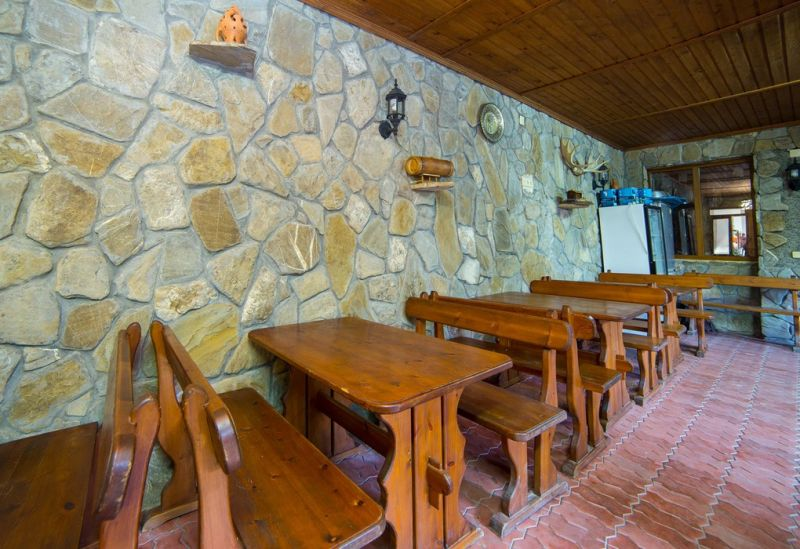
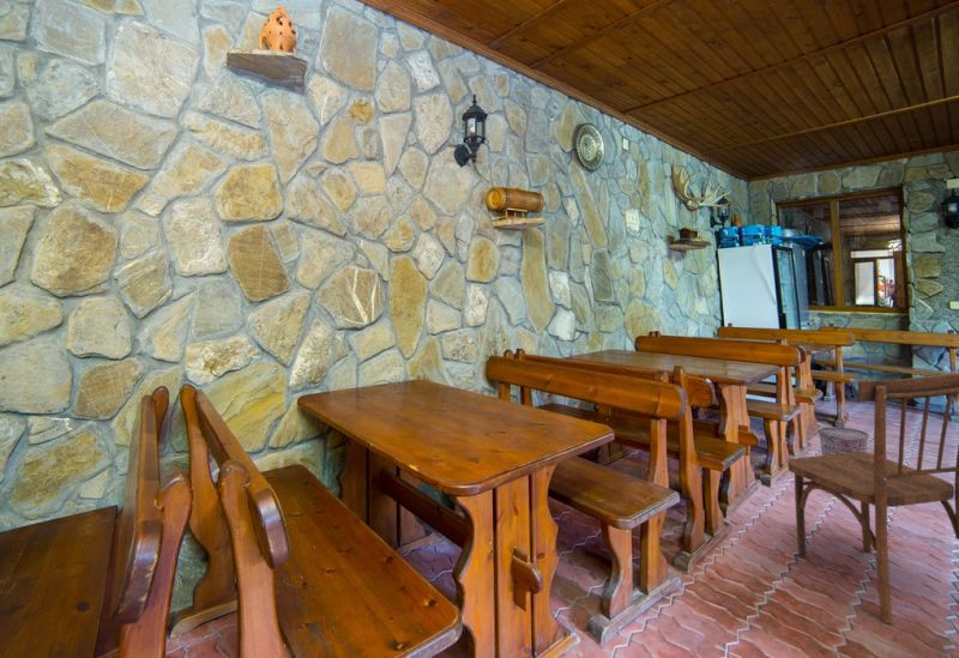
+ dining chair [786,372,959,624]
+ waste bin [818,427,870,455]
